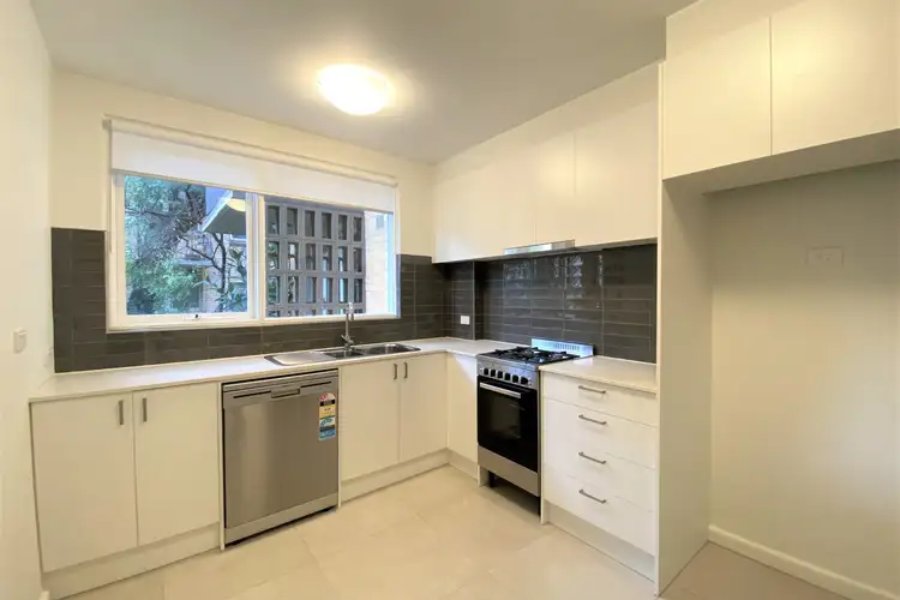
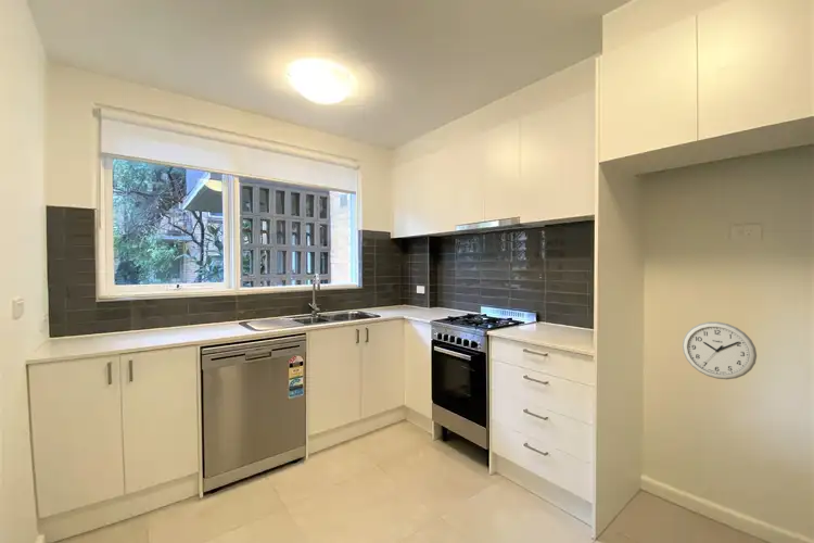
+ wall clock [682,320,758,380]
